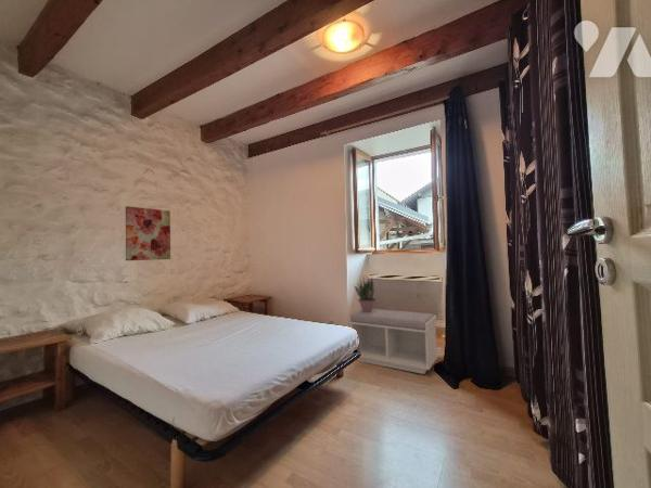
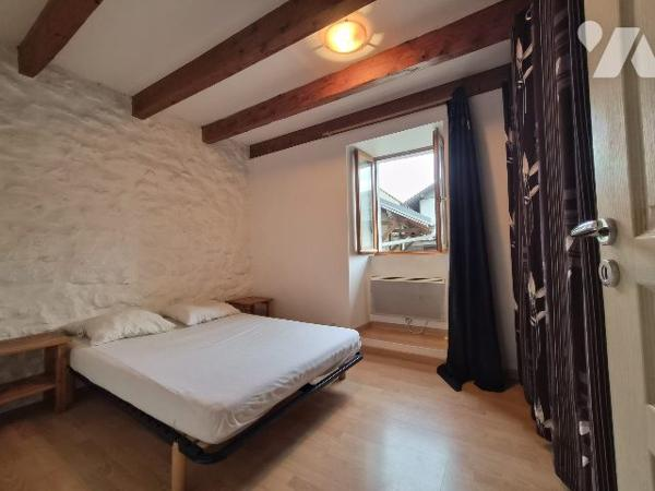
- wall art [125,205,171,261]
- potted plant [353,274,376,312]
- bench [348,308,439,375]
